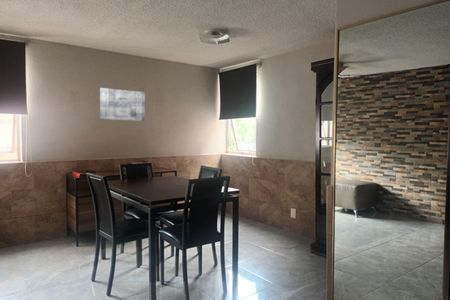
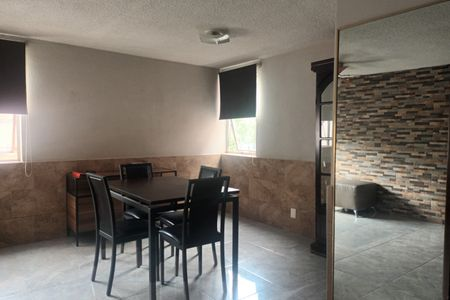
- wall art [99,87,146,122]
